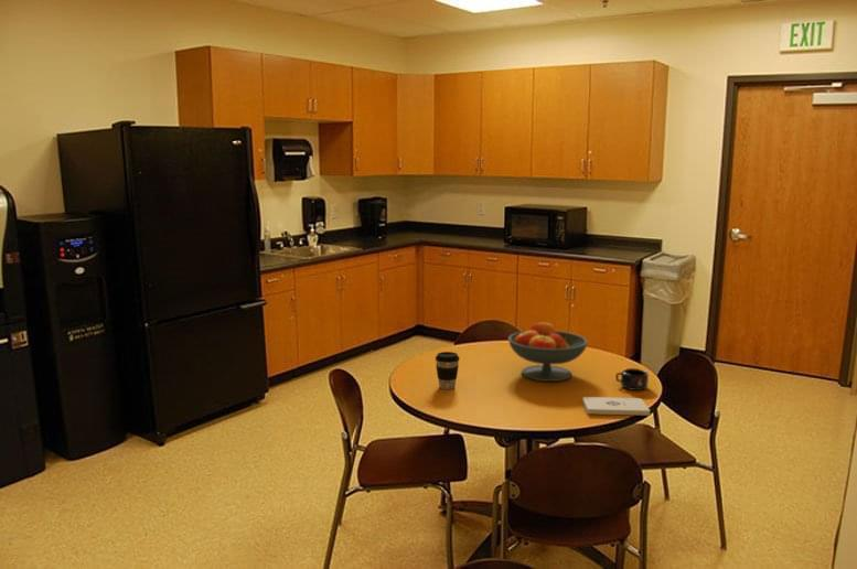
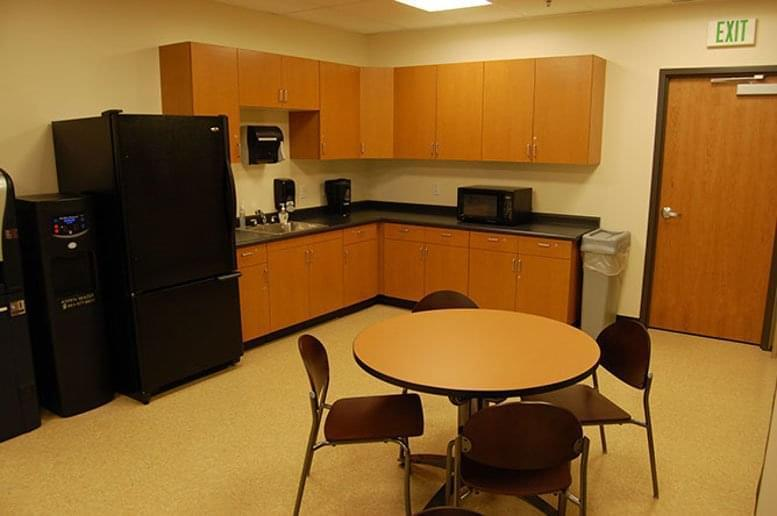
- mug [614,367,650,391]
- coffee cup [435,351,461,390]
- notepad [581,396,651,417]
- fruit bowl [507,319,589,383]
